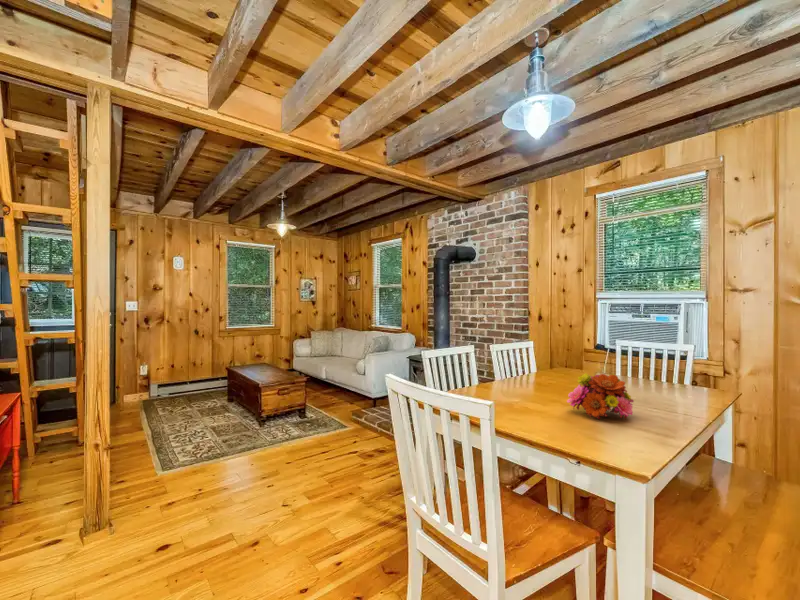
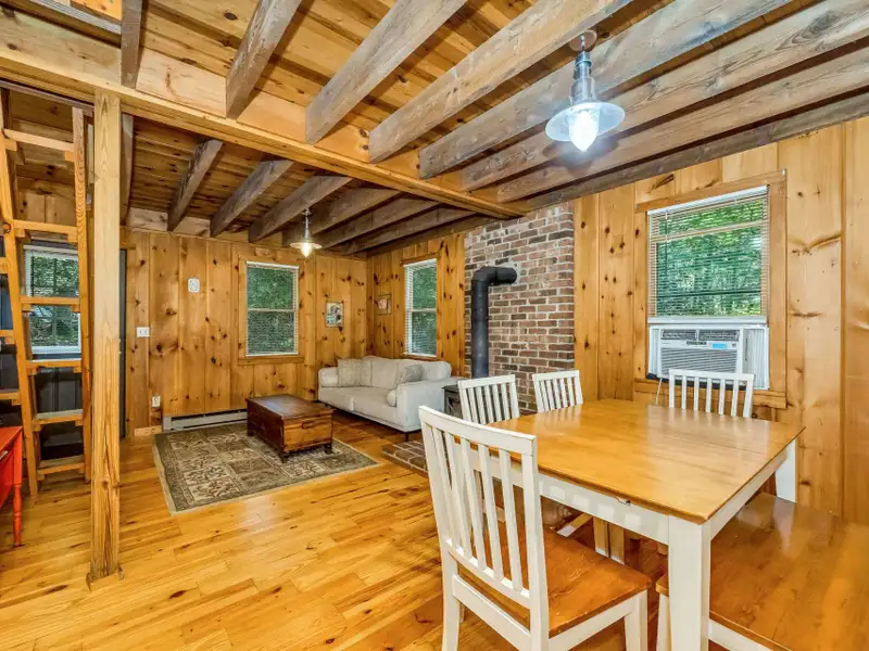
- flower bouquet [566,372,635,420]
